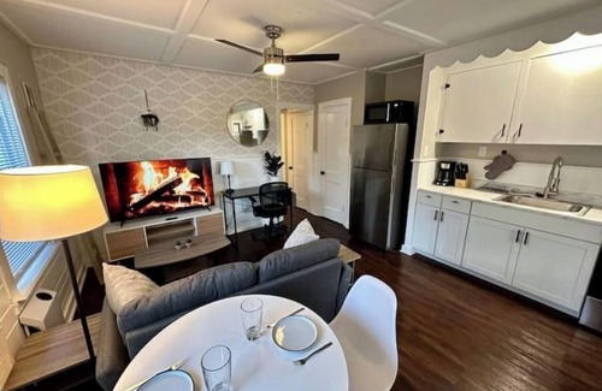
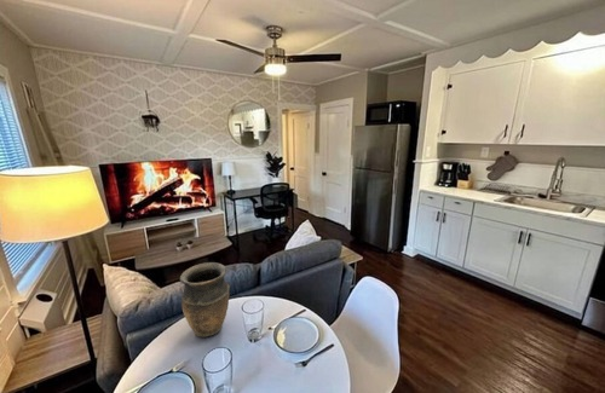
+ vase [179,261,231,339]
